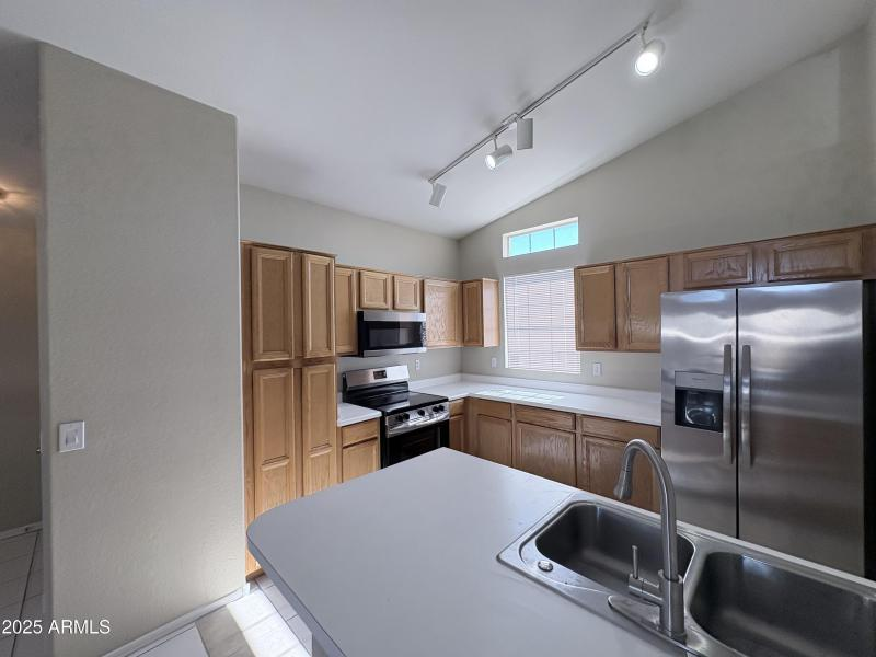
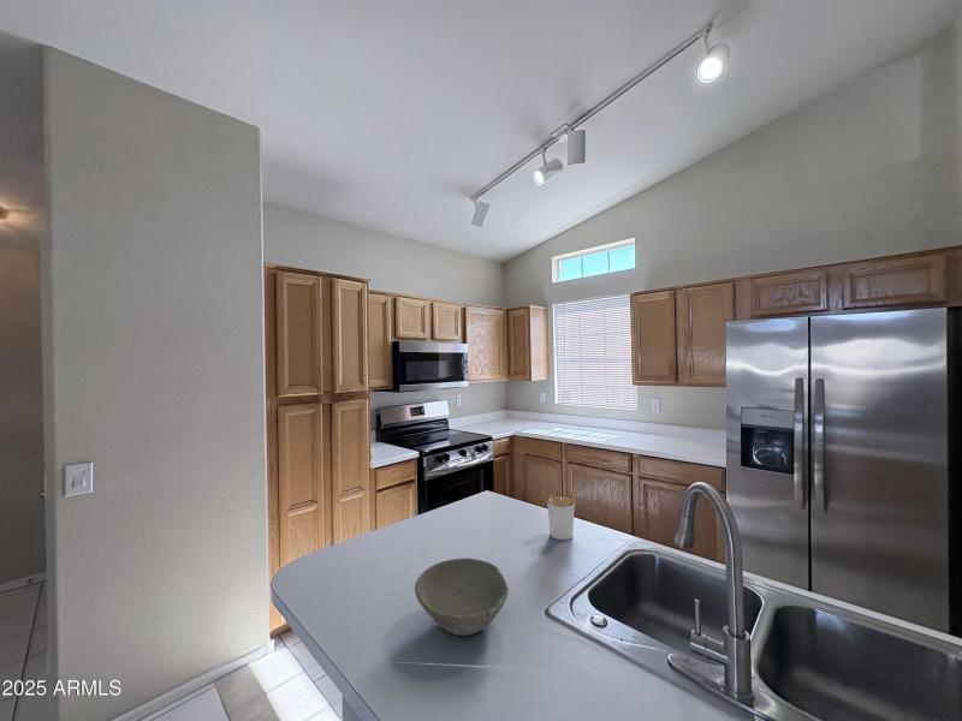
+ utensil holder [541,485,578,541]
+ bowl [414,558,510,637]
